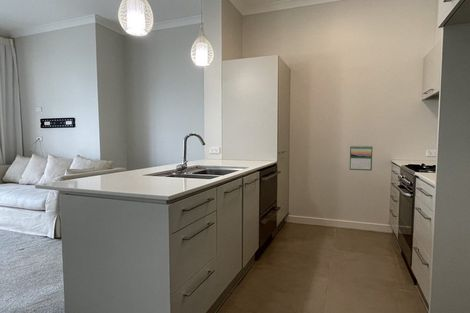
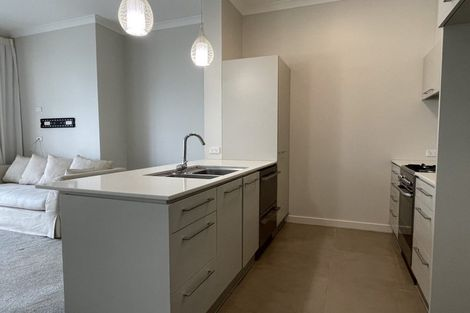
- calendar [349,145,373,171]
